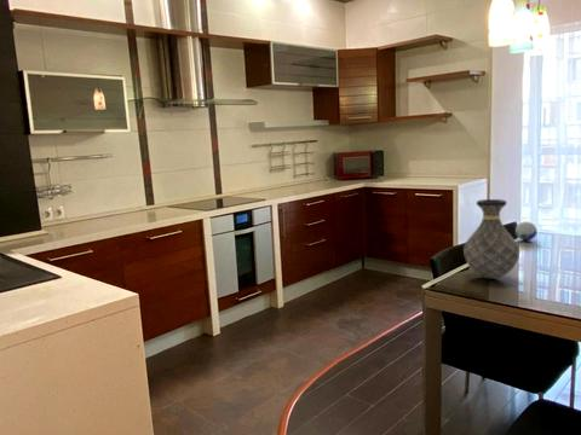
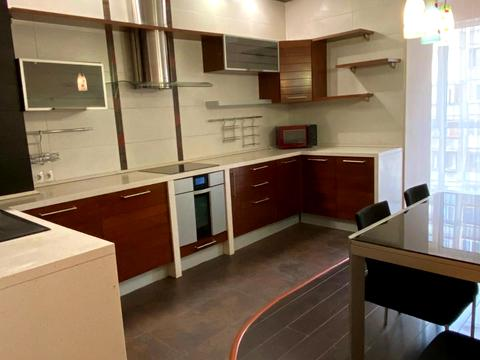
- vase [462,198,520,280]
- decorative orb [514,220,539,242]
